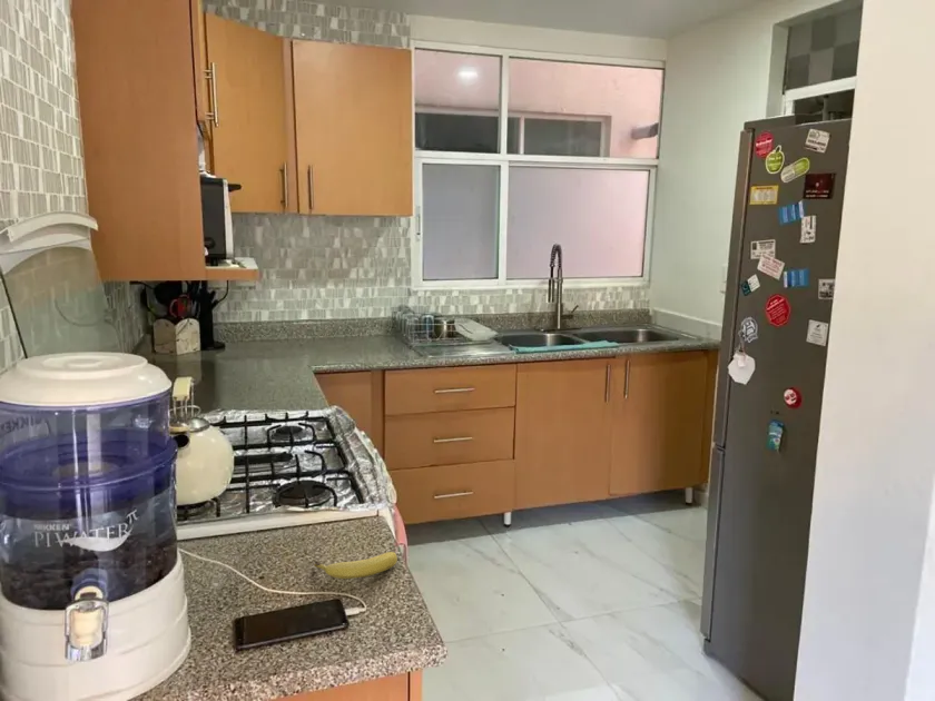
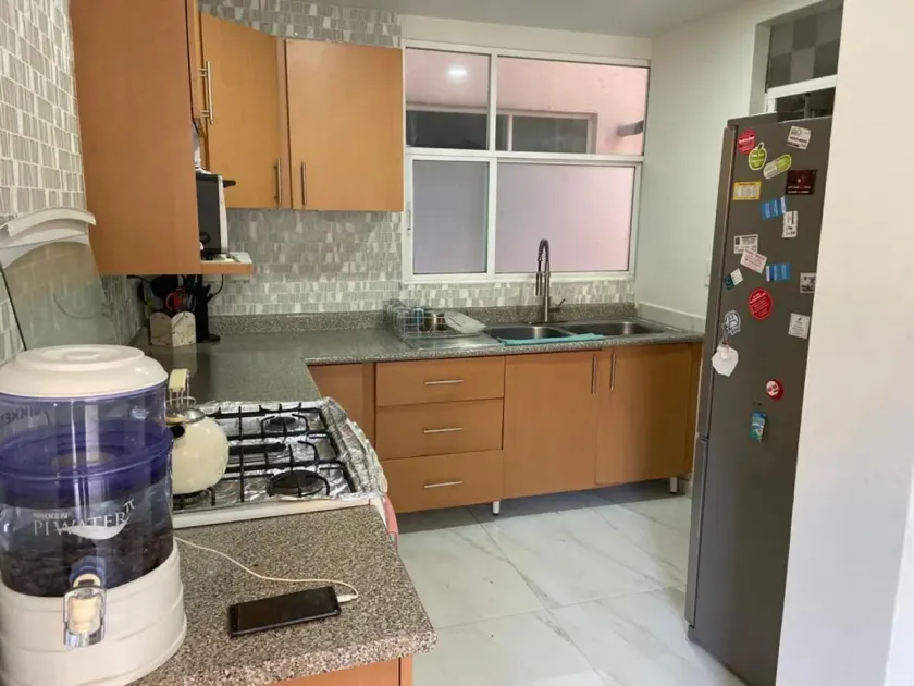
- fruit [313,551,398,580]
